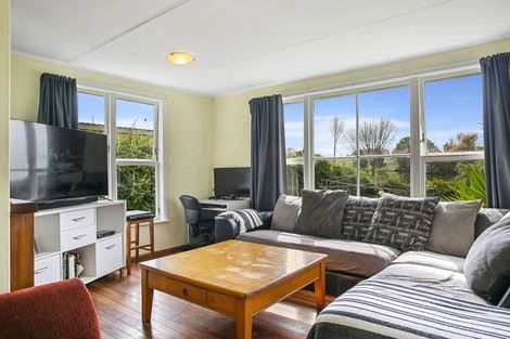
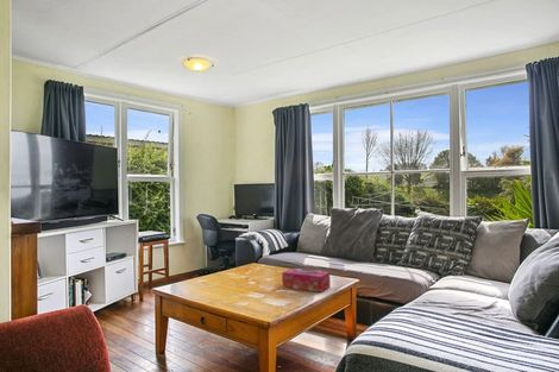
+ tissue box [281,267,332,294]
